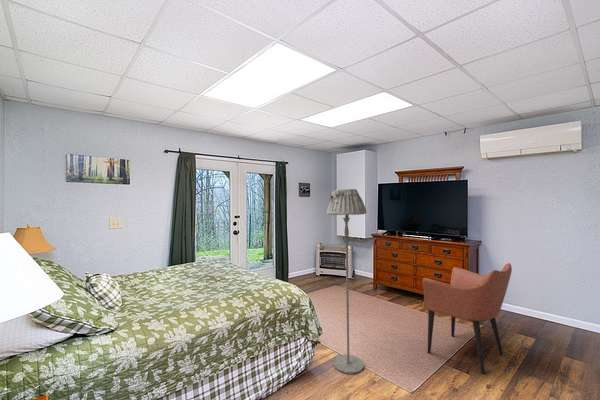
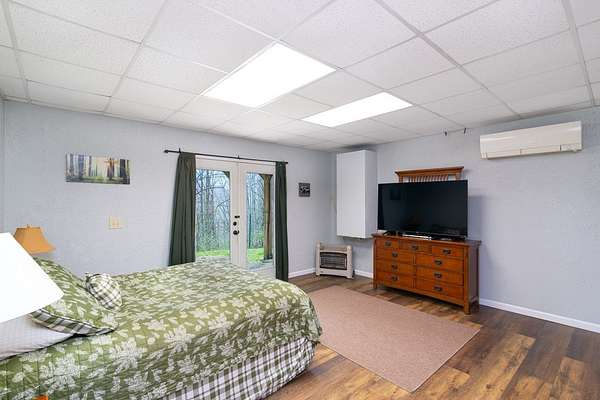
- floor lamp [326,188,367,375]
- armchair [421,262,513,376]
